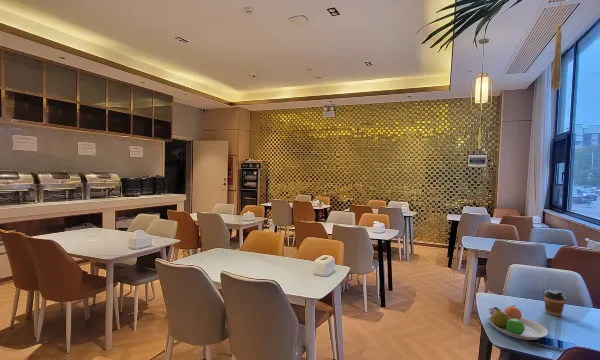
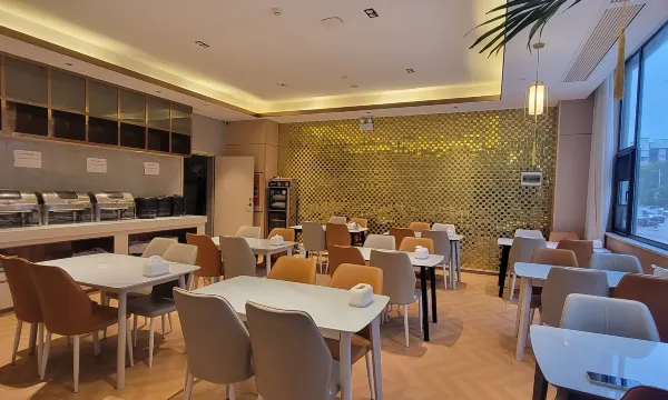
- fruit bowl [486,305,549,341]
- coffee cup [543,289,567,317]
